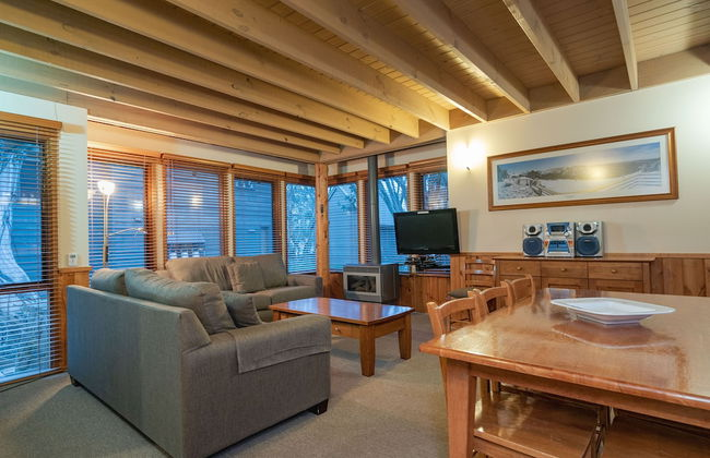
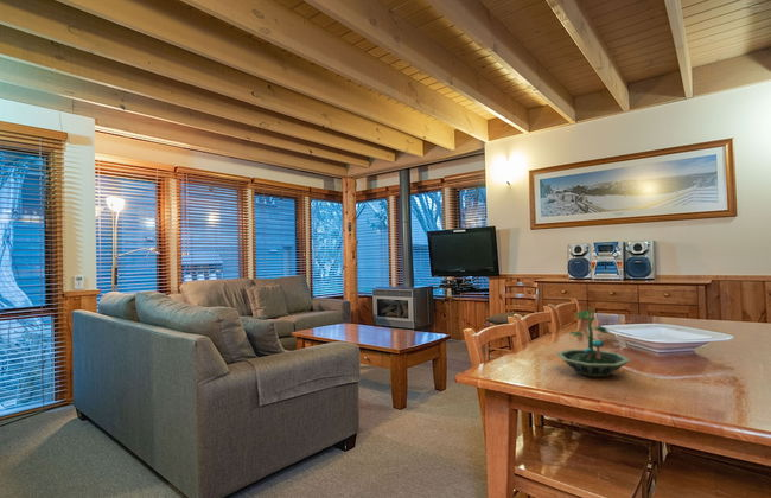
+ terrarium [555,306,632,378]
